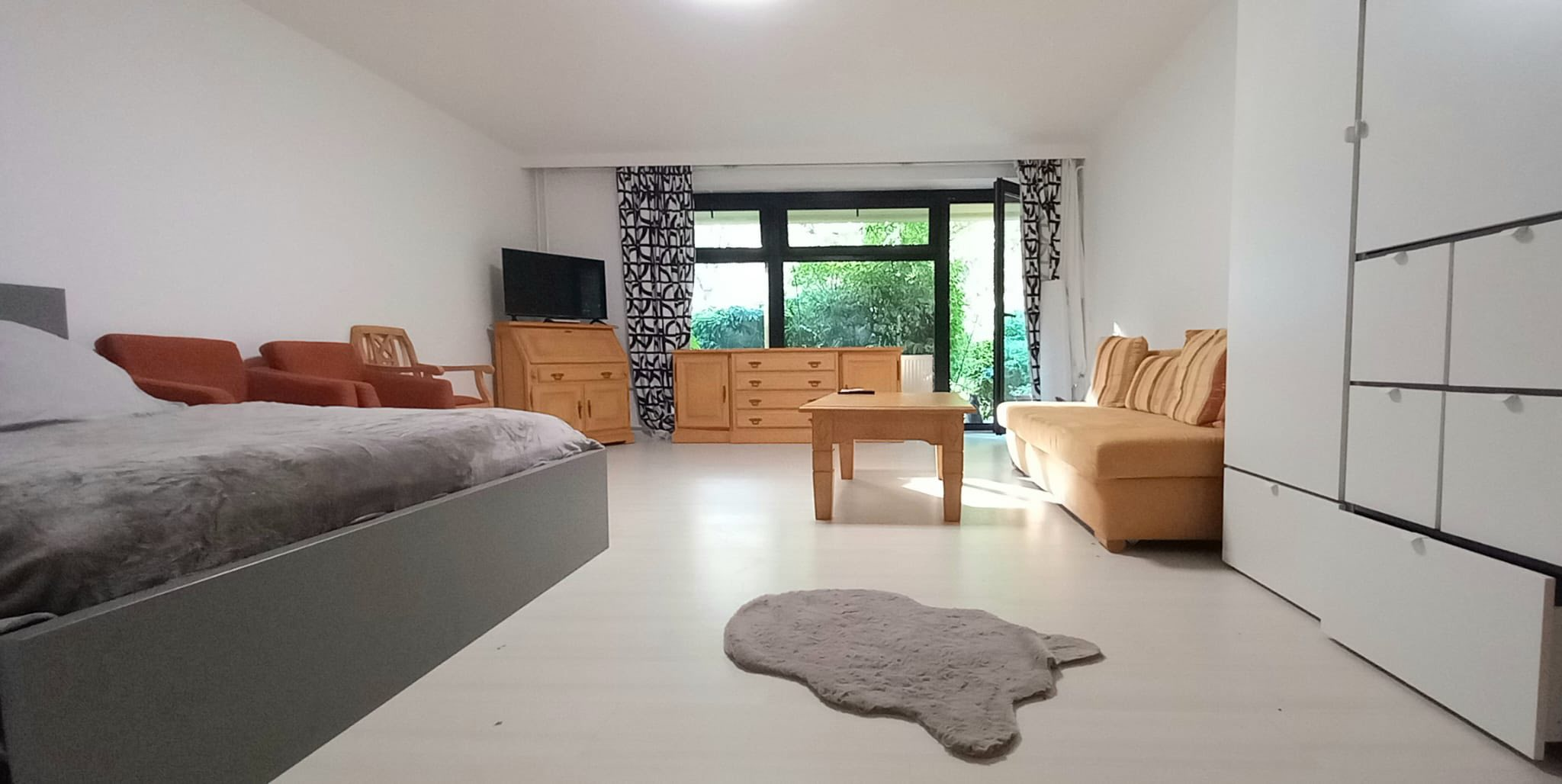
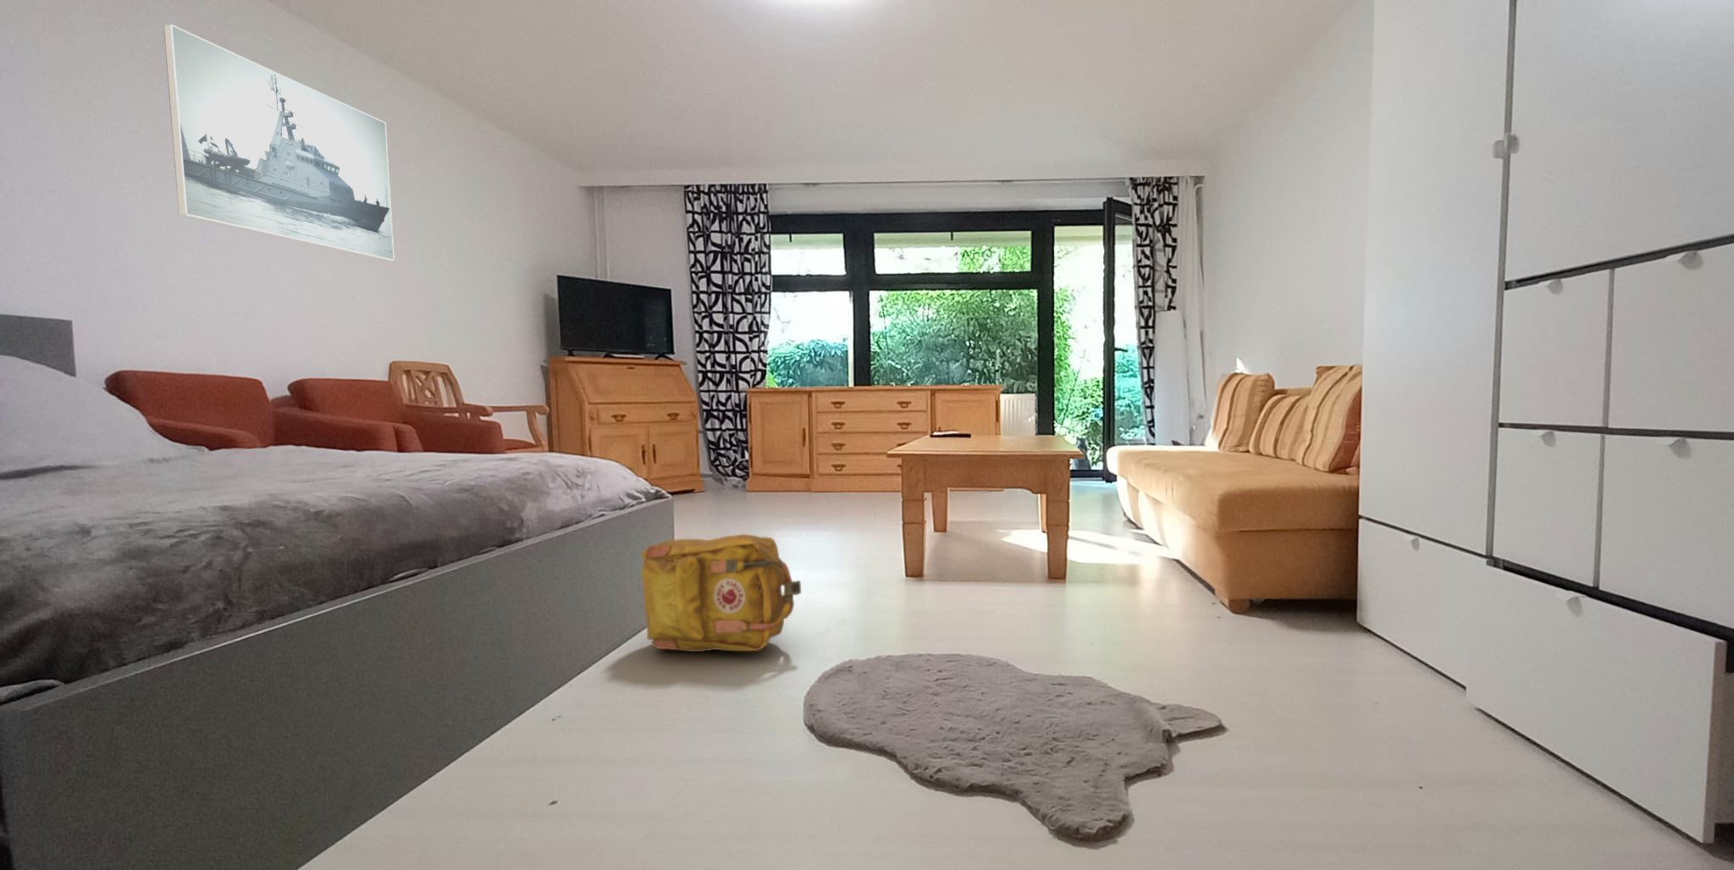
+ backpack [641,533,802,652]
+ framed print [162,23,395,262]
